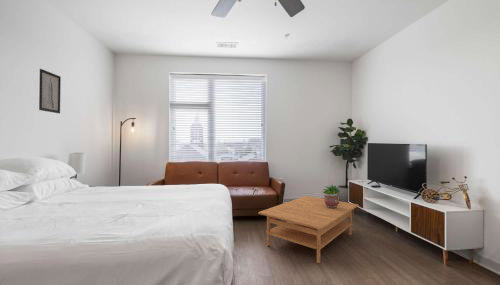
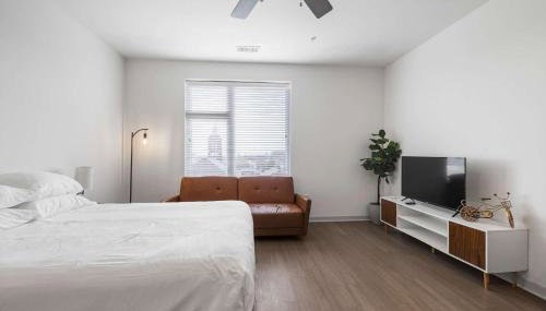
- wall art [38,68,62,114]
- potted plant [321,184,341,208]
- coffee table [257,195,360,264]
